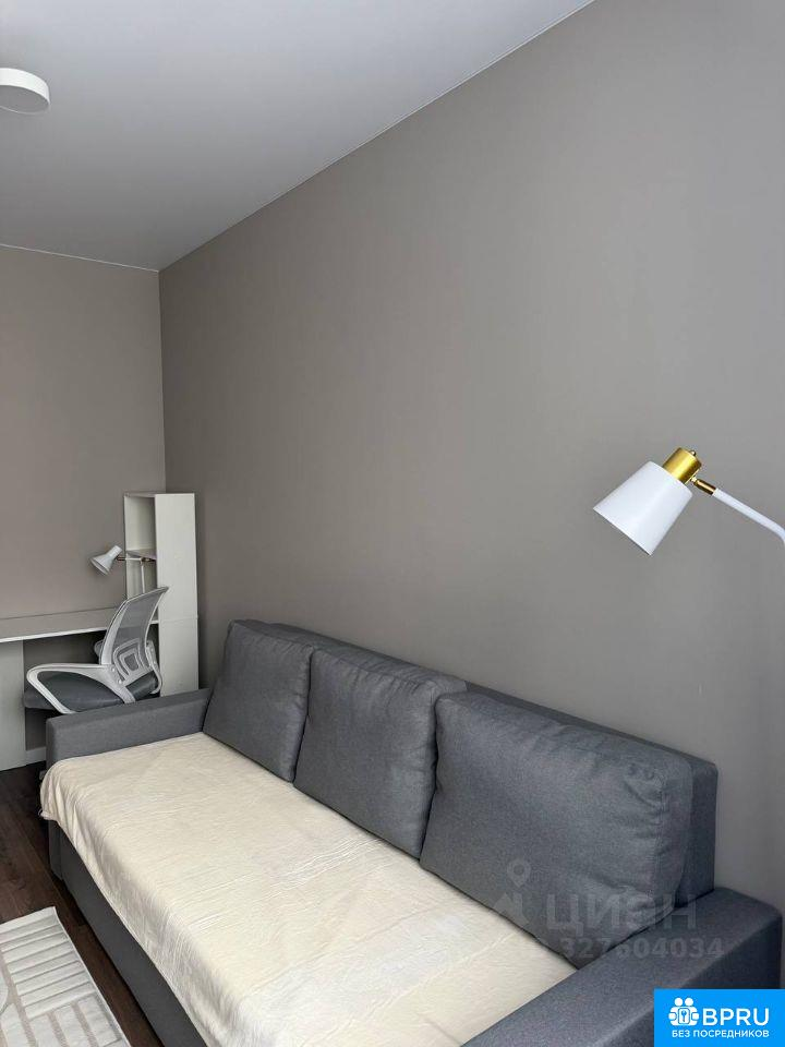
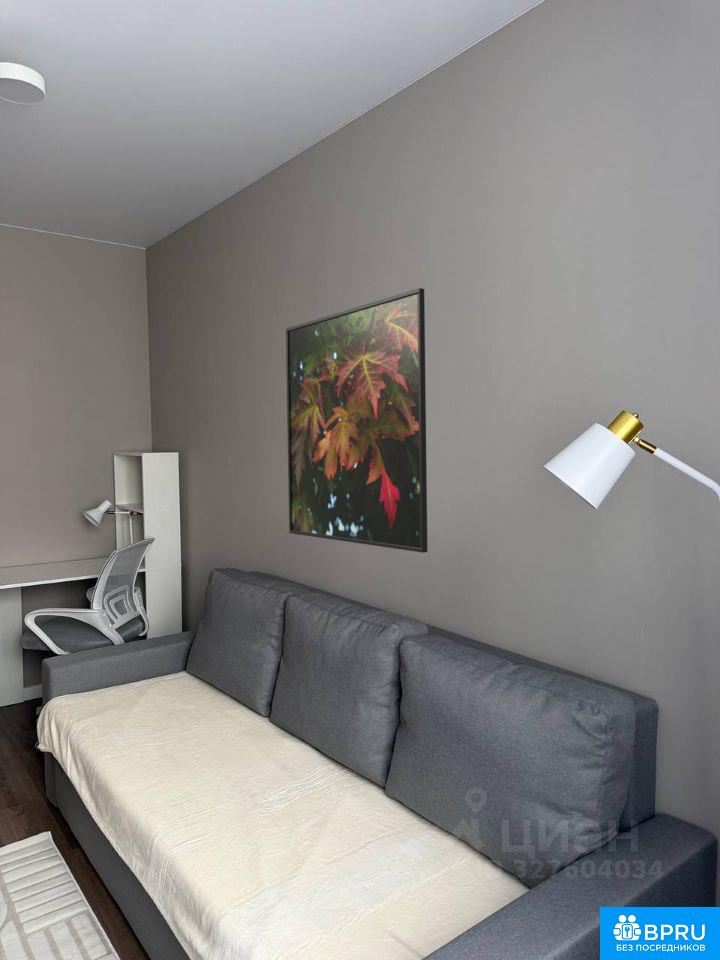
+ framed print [285,287,428,554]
